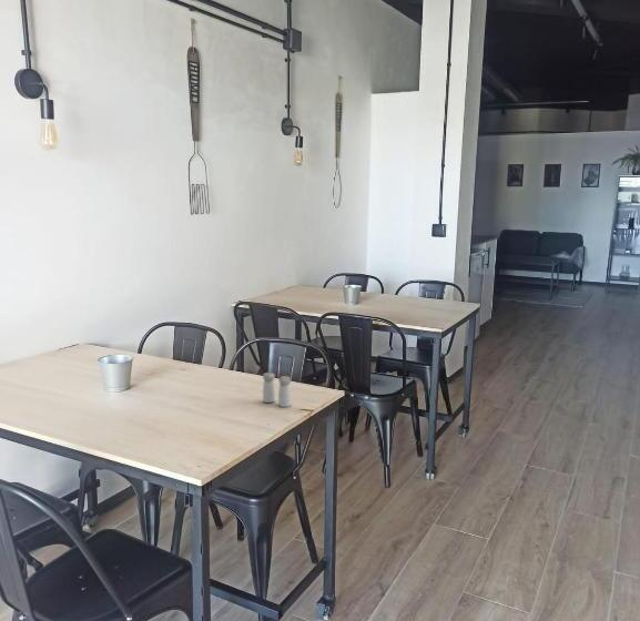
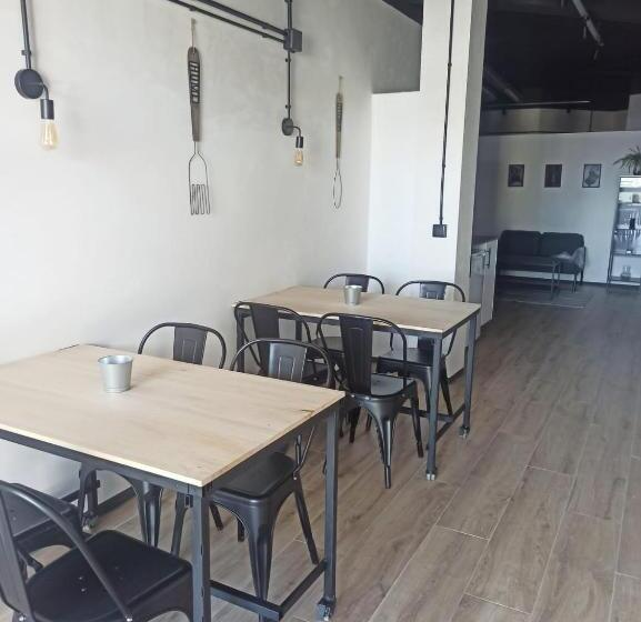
- salt and pepper shaker [262,371,292,408]
